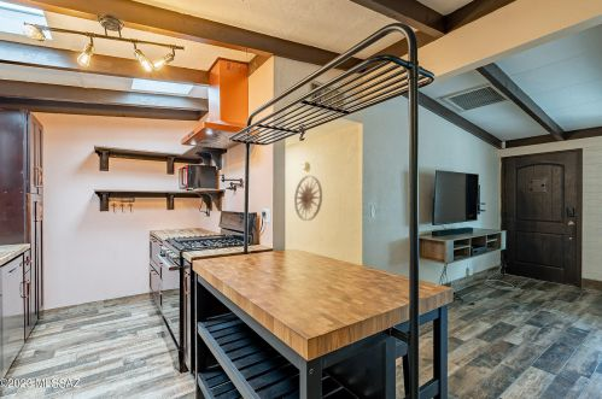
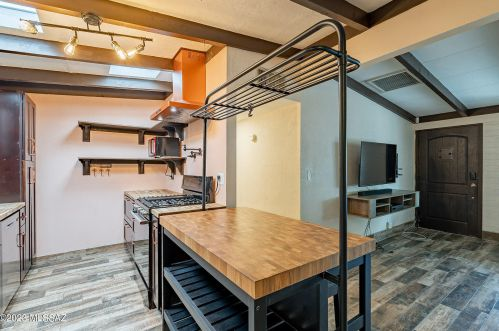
- wall art [293,175,323,222]
